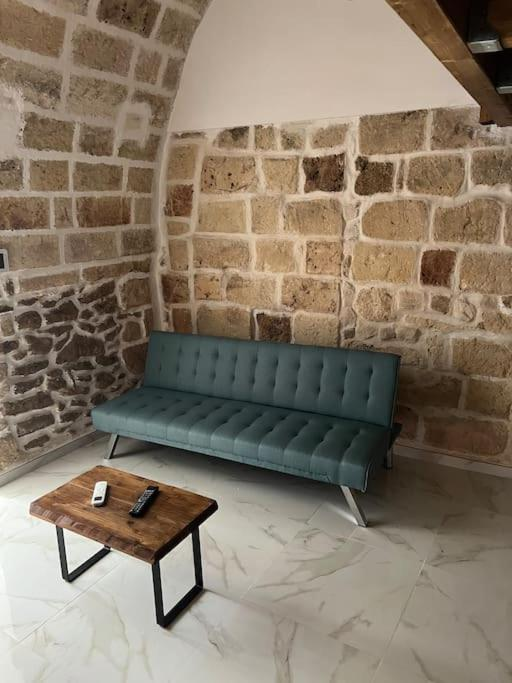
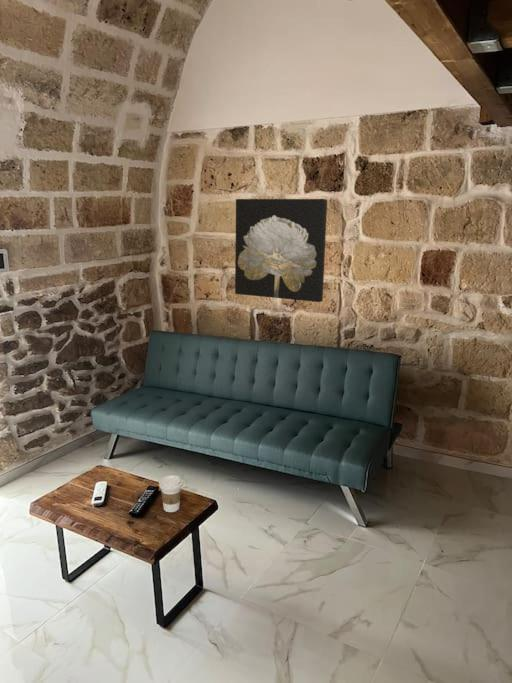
+ coffee cup [158,474,184,513]
+ wall art [234,198,328,303]
